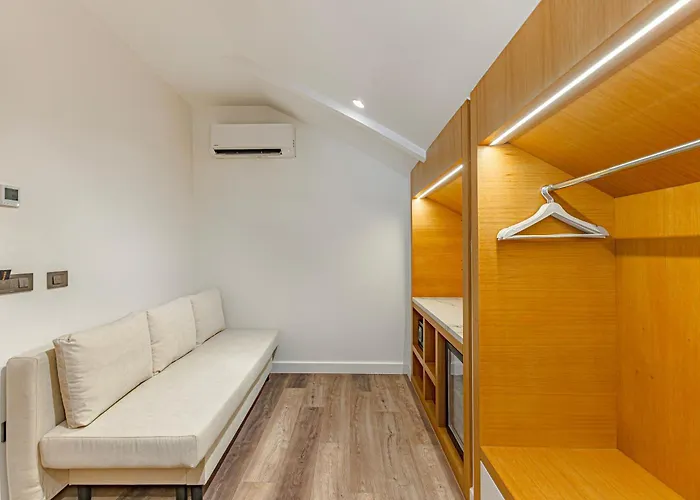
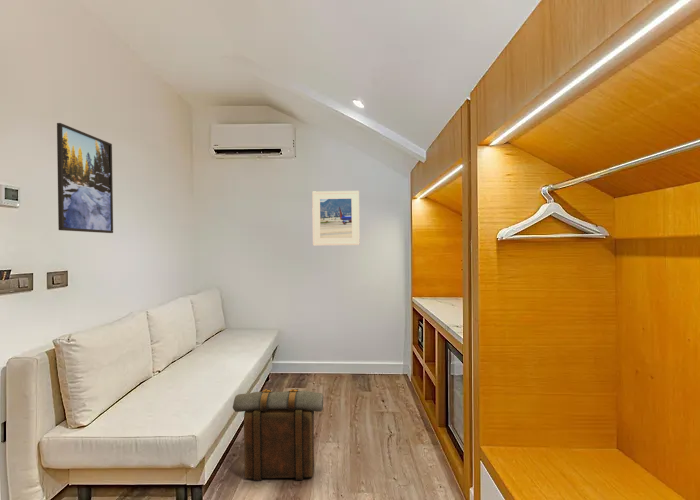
+ backpack [232,388,324,482]
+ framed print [311,190,361,246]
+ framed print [56,122,114,234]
